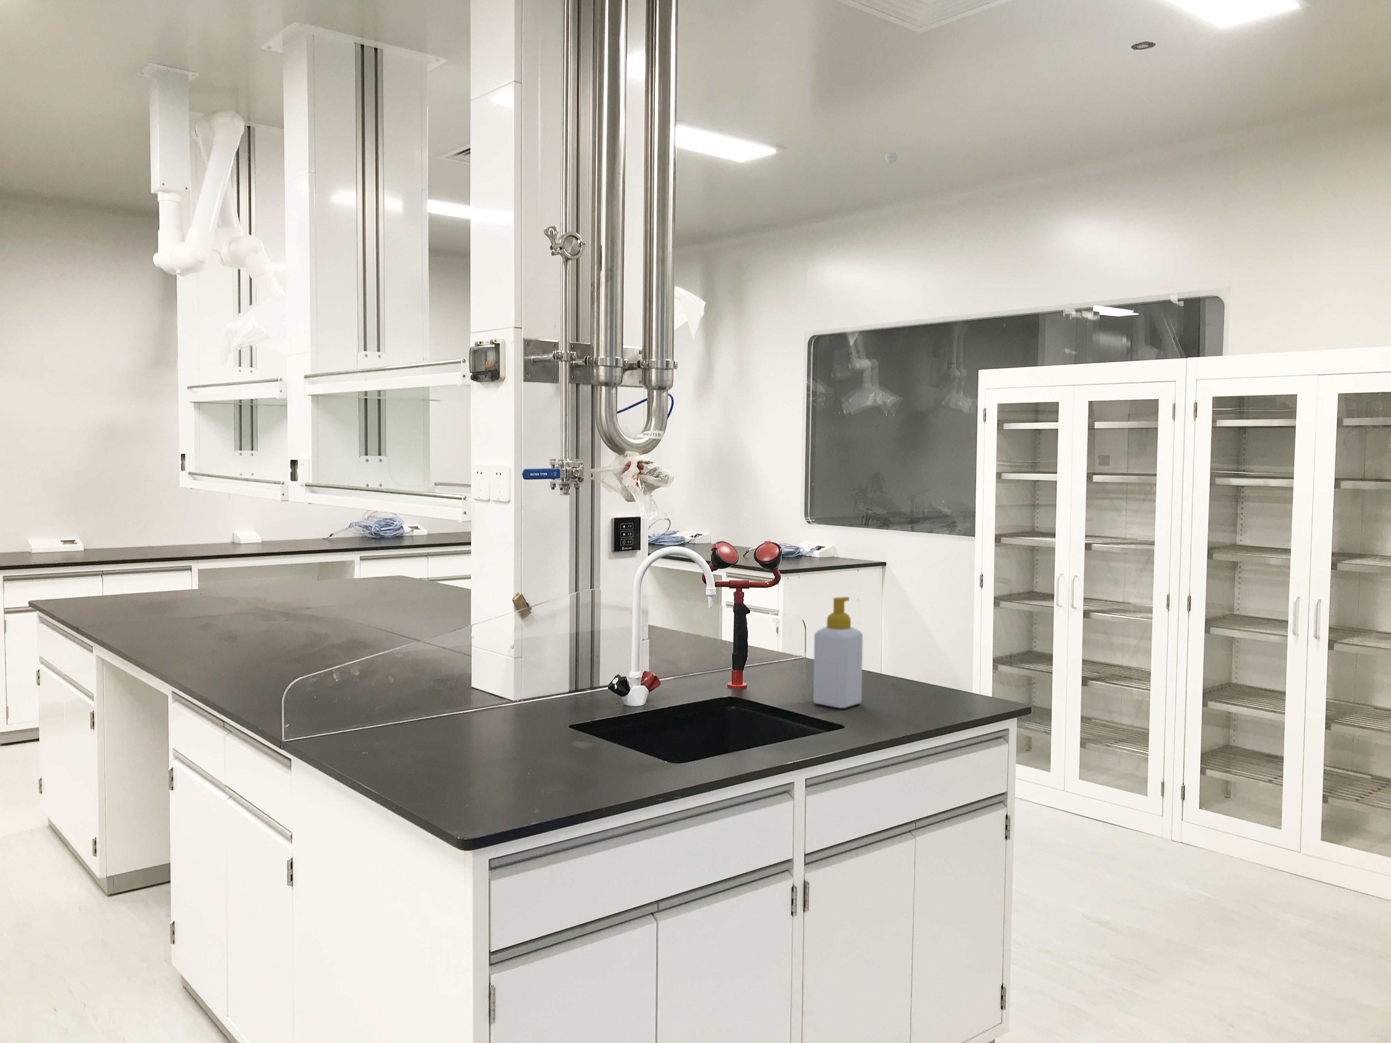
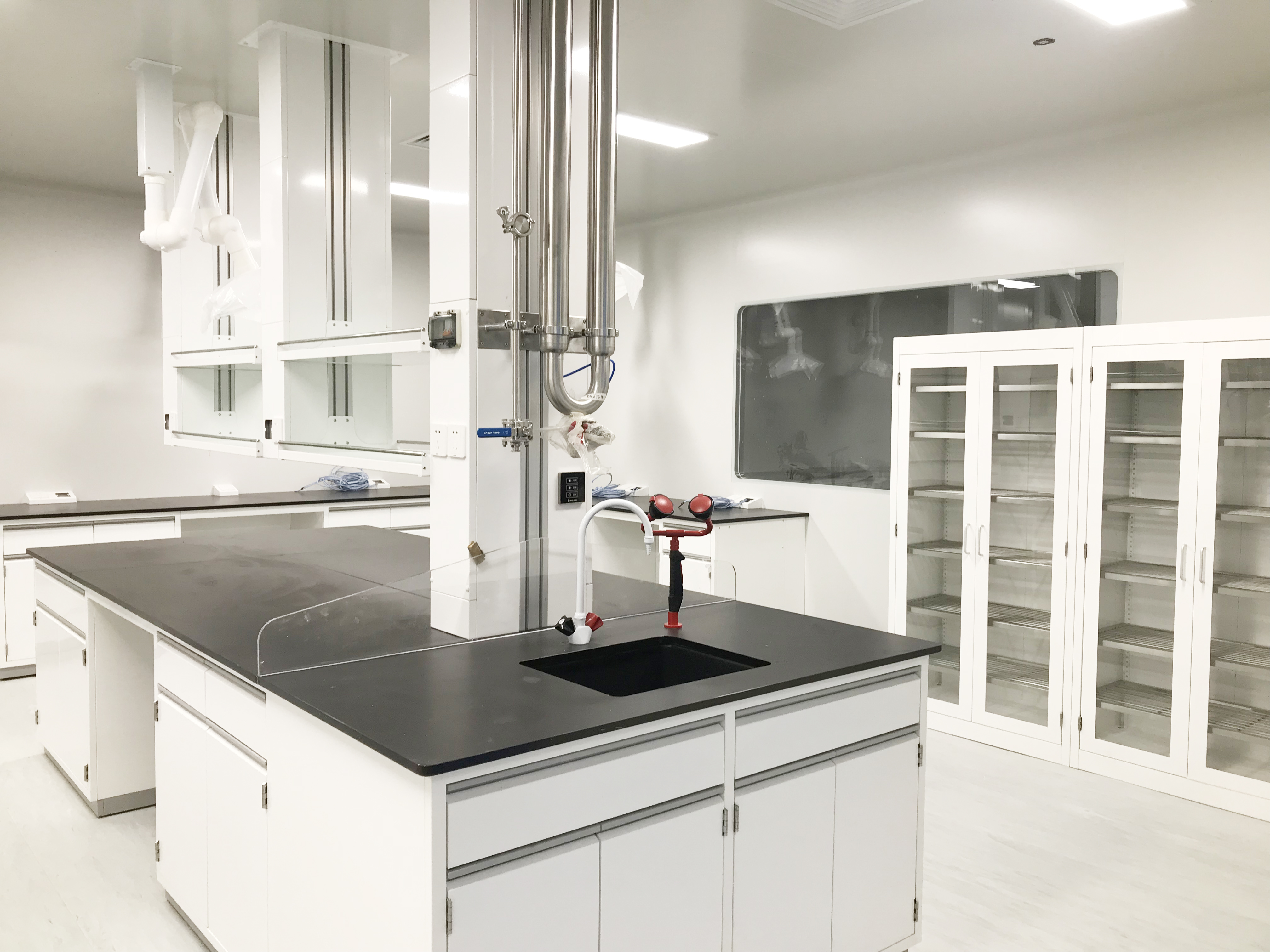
- smoke detector [885,151,898,164]
- soap bottle [813,596,863,709]
